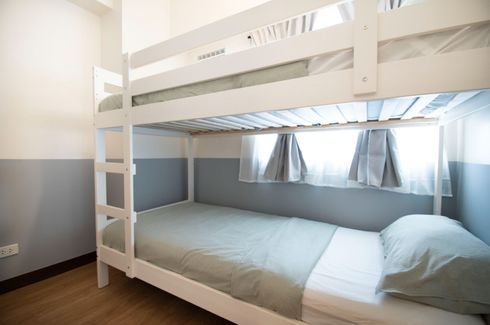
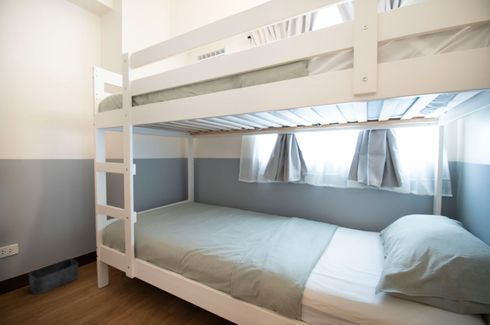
+ storage bin [28,258,79,296]
